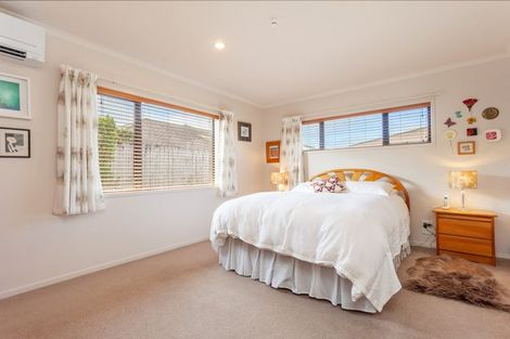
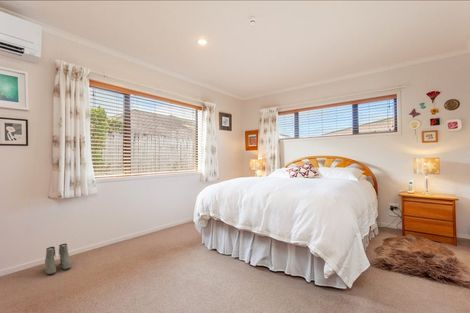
+ boots [44,243,72,275]
